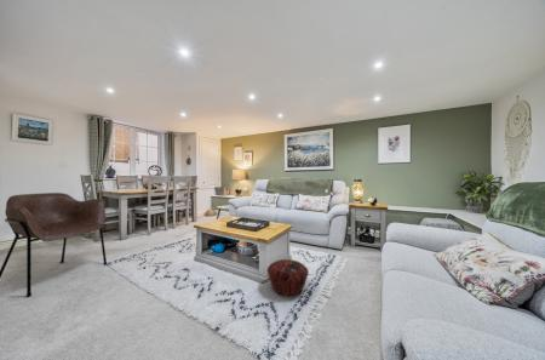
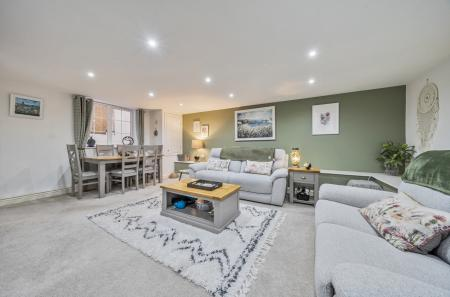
- armchair [0,192,108,298]
- woven basket [265,258,310,297]
